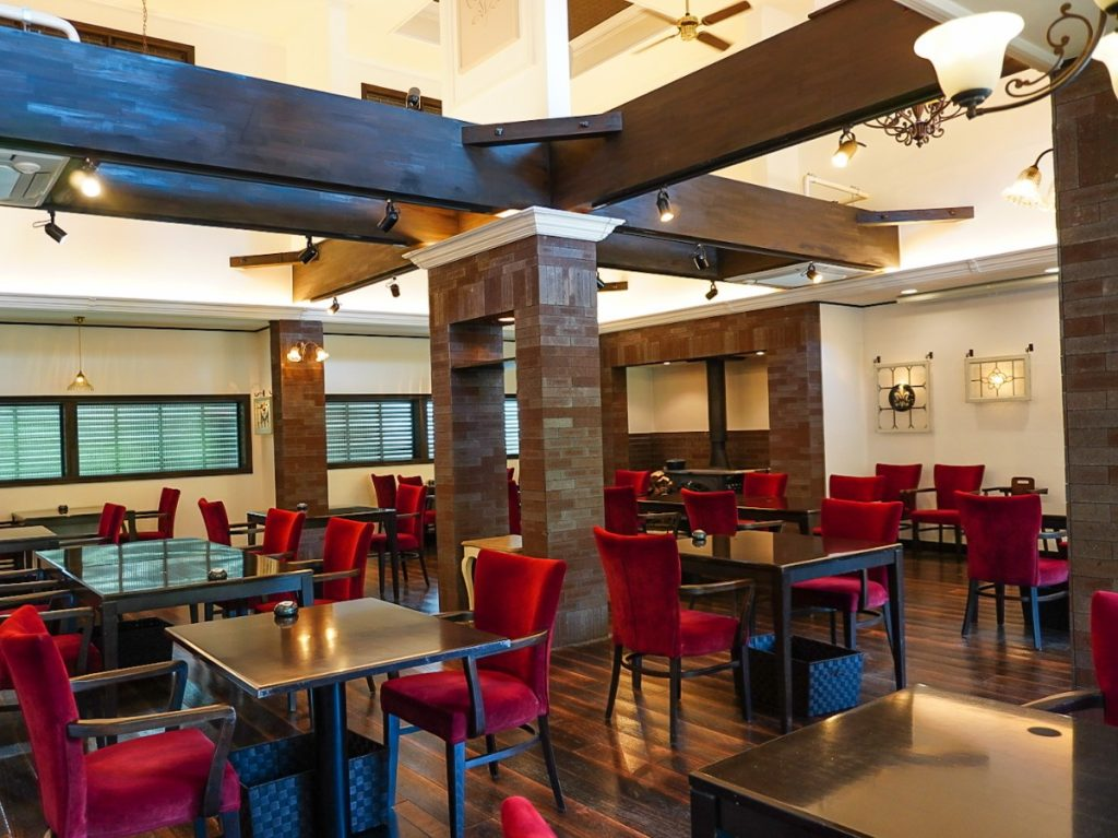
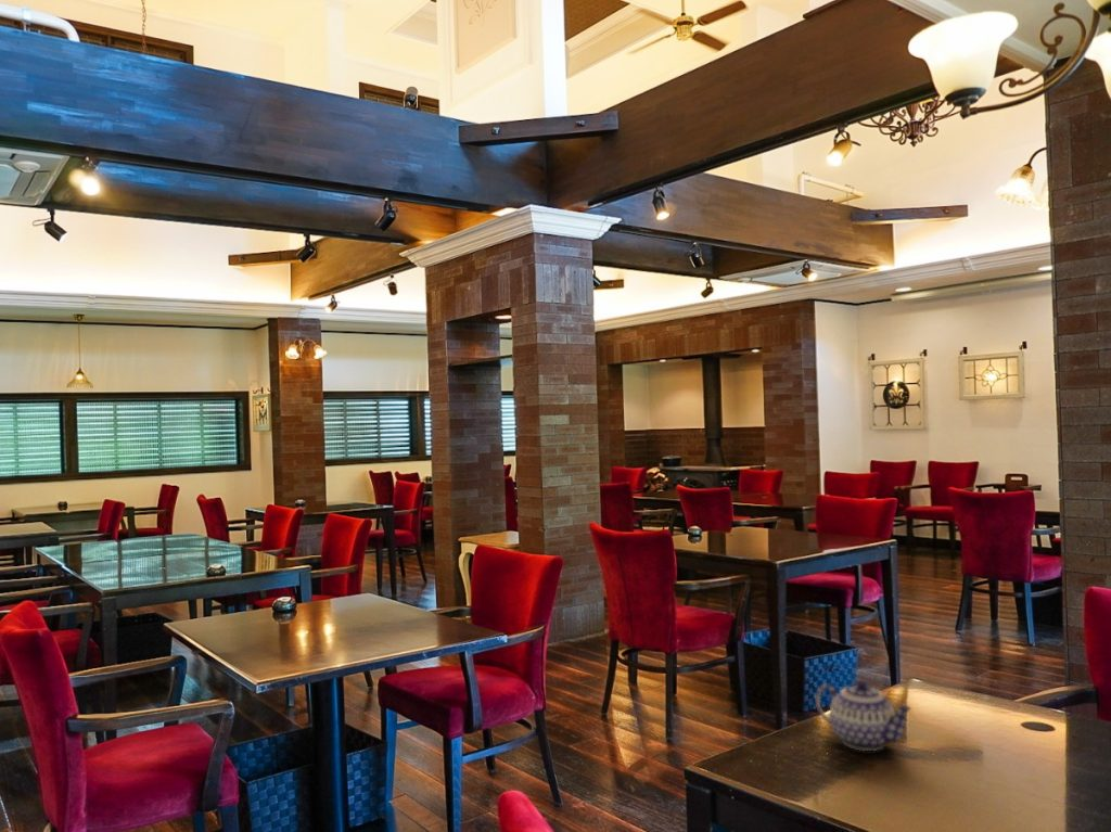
+ teapot [814,679,912,752]
